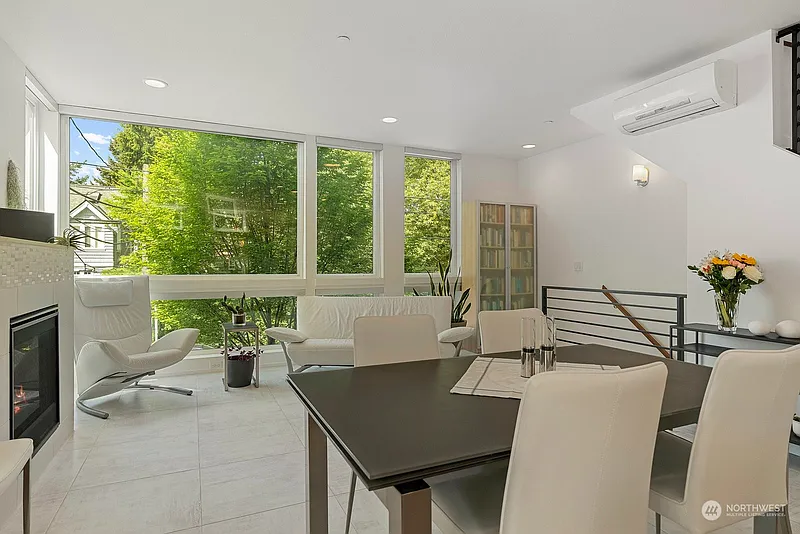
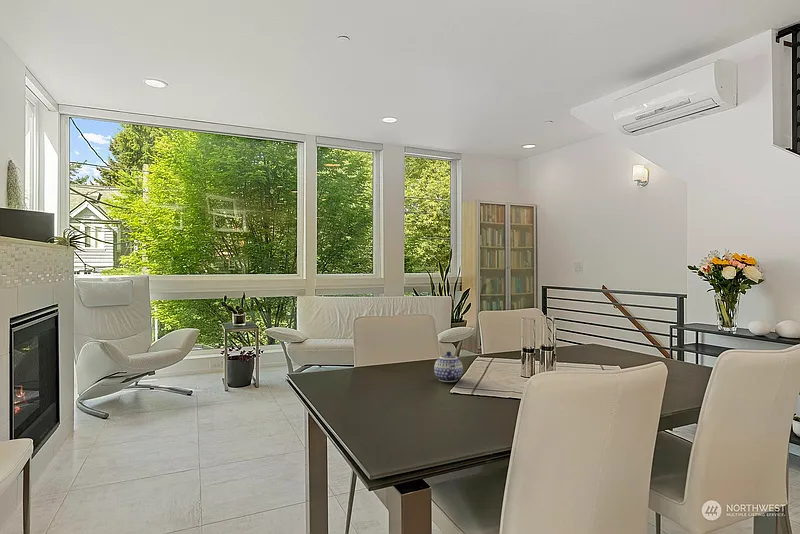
+ teapot [433,351,464,383]
